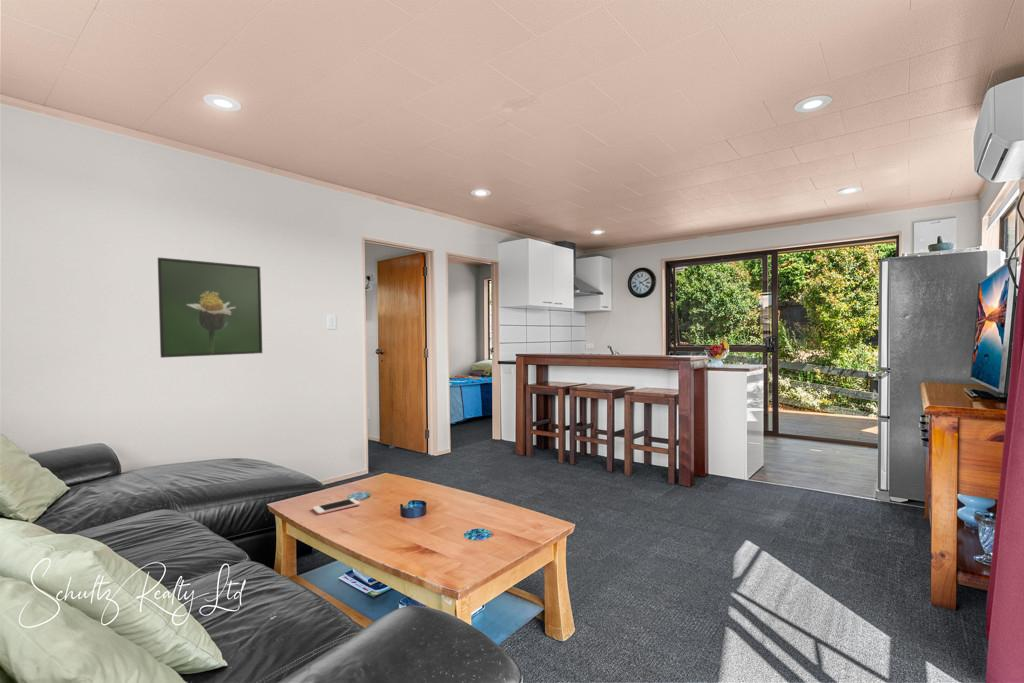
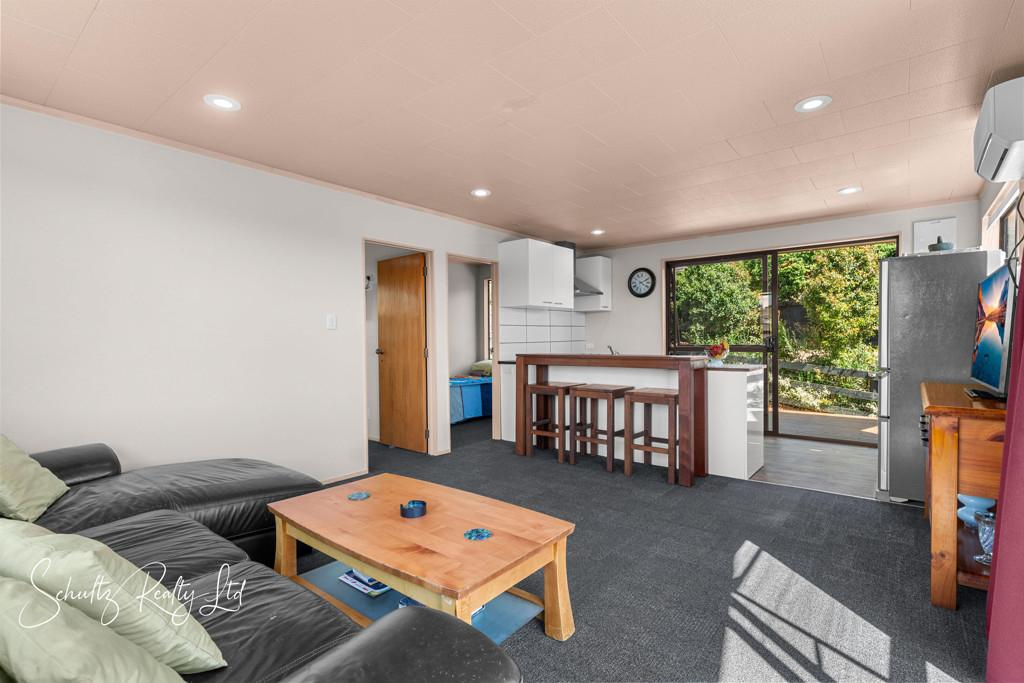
- cell phone [311,497,361,516]
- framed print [157,257,263,359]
